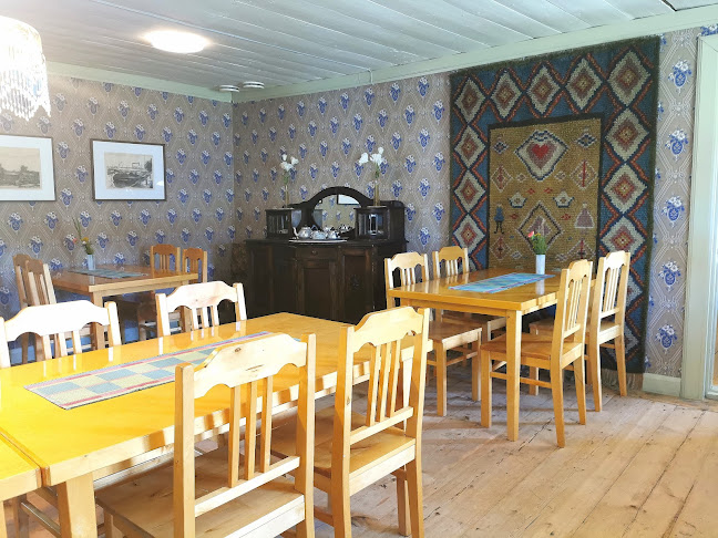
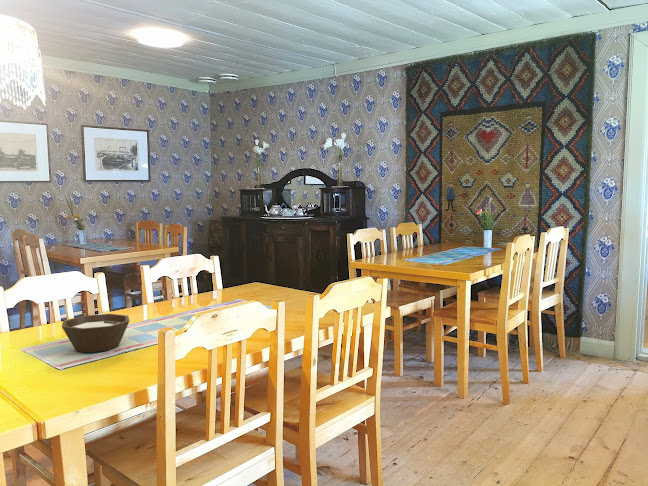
+ bowl [61,313,131,354]
